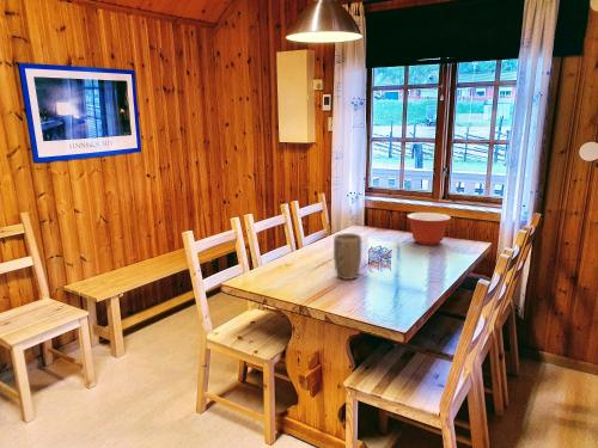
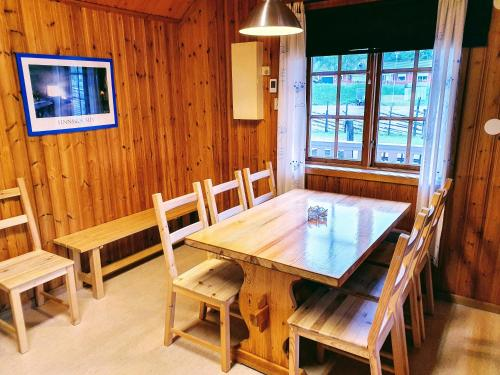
- plant pot [332,232,362,281]
- mixing bowl [407,211,452,246]
